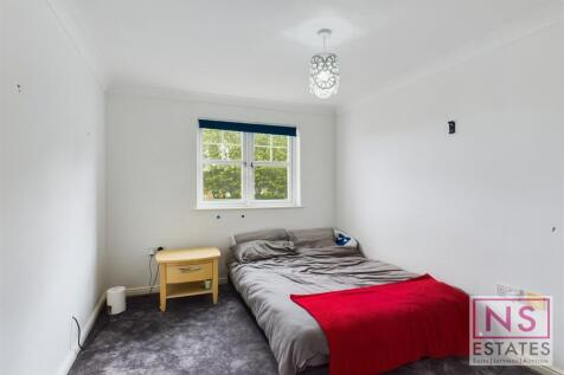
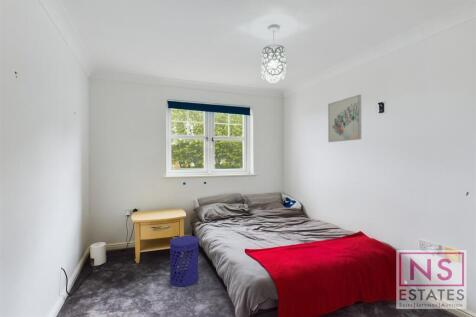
+ wall art [327,94,362,143]
+ waste bin [169,235,200,288]
